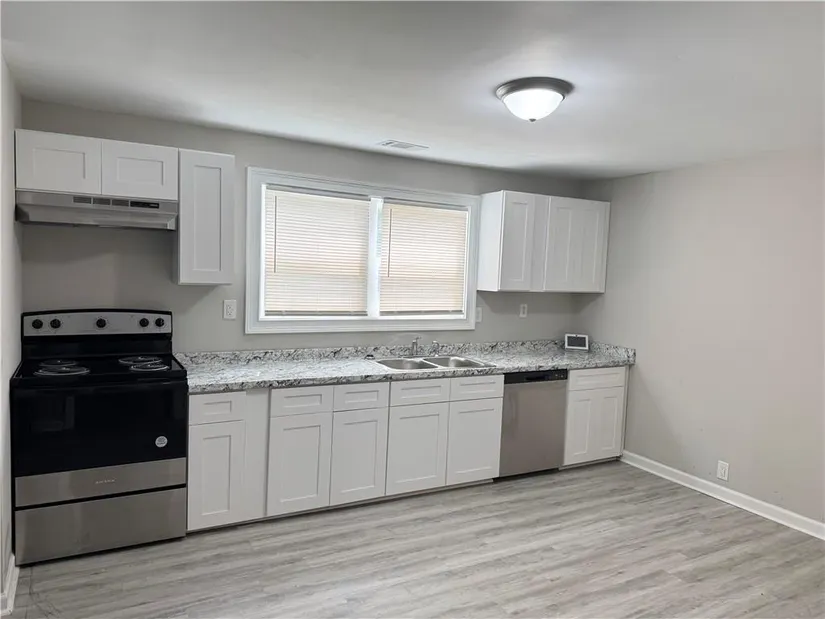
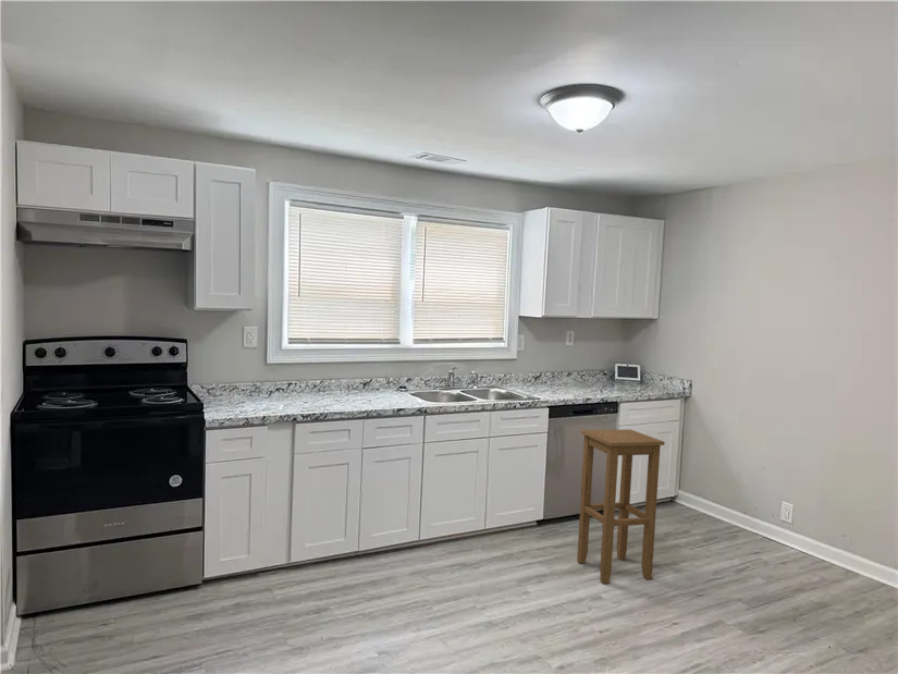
+ stool [576,429,666,585]
